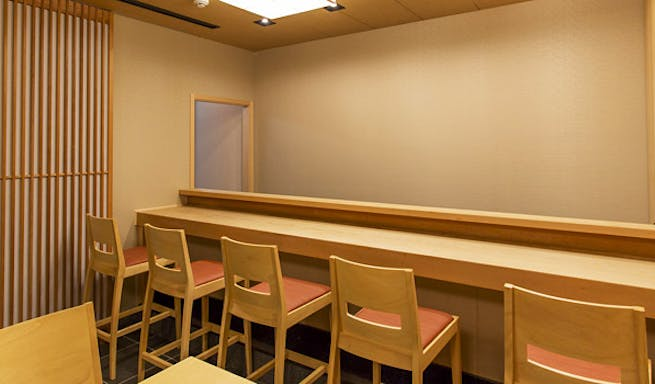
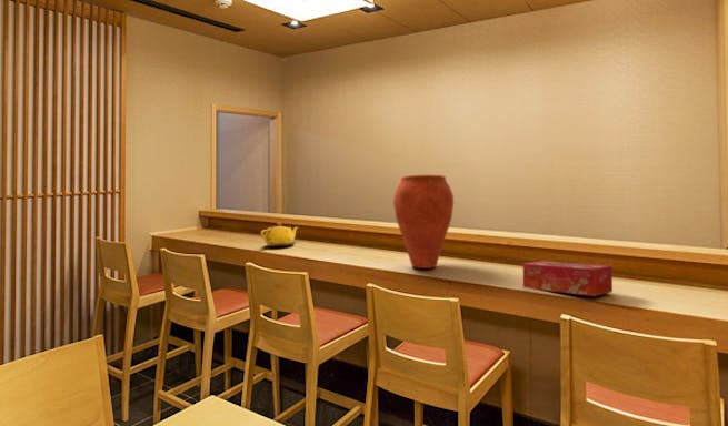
+ tissue box [522,261,614,297]
+ teapot [260,222,299,247]
+ vase [392,174,455,270]
